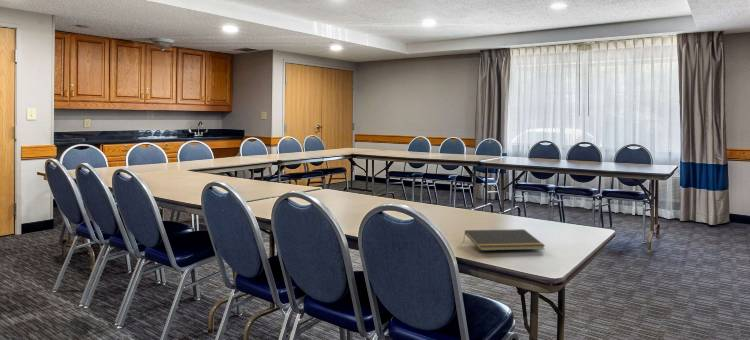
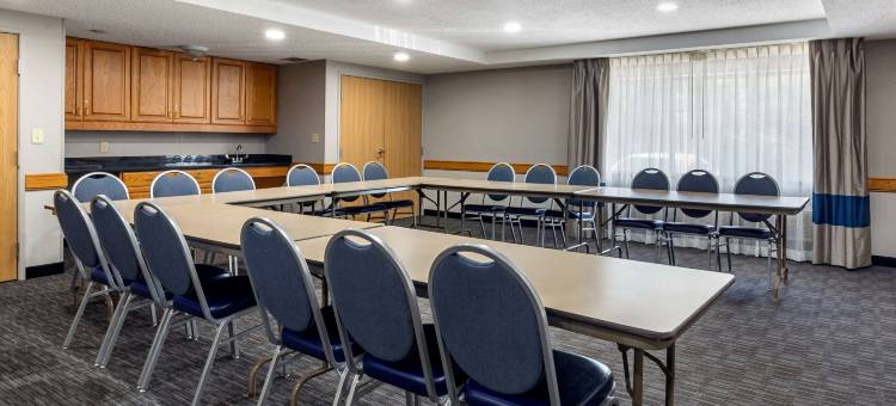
- notepad [462,228,546,252]
